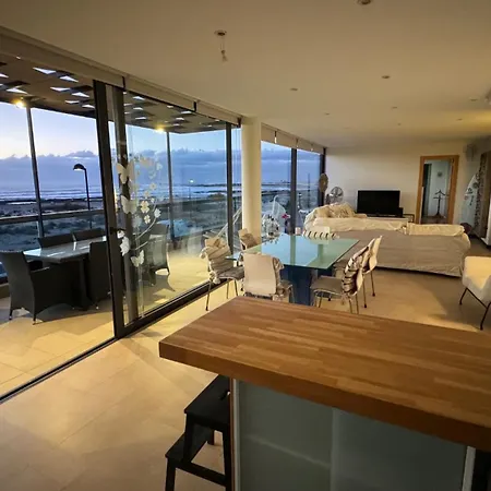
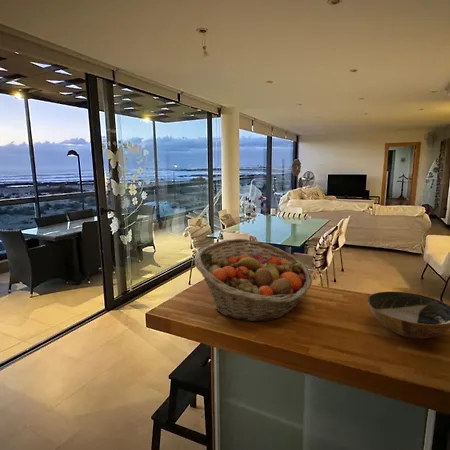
+ bowl [366,290,450,340]
+ fruit basket [194,238,313,323]
